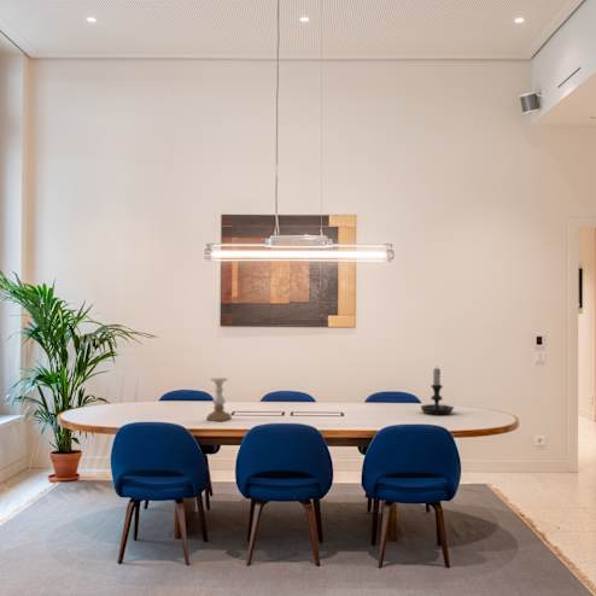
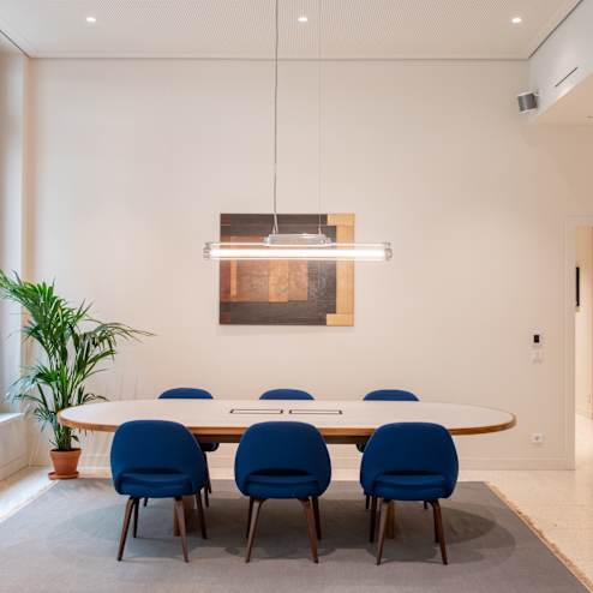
- candle holder [420,367,455,416]
- candle holder [205,376,233,422]
